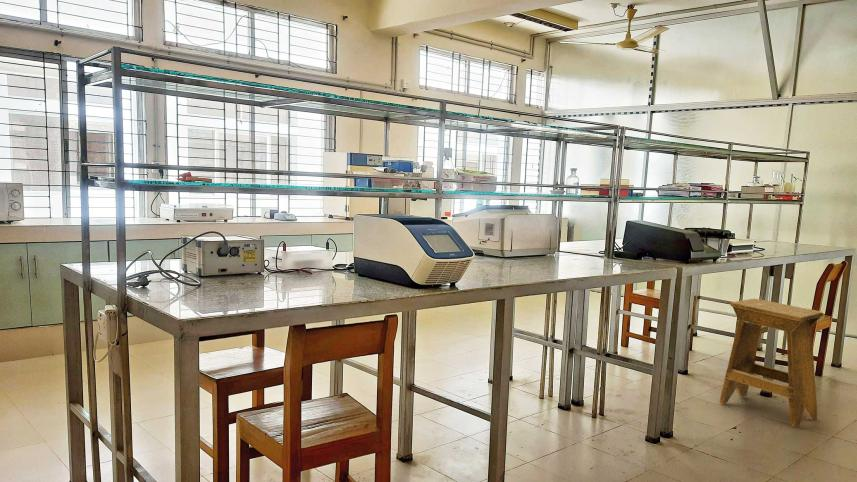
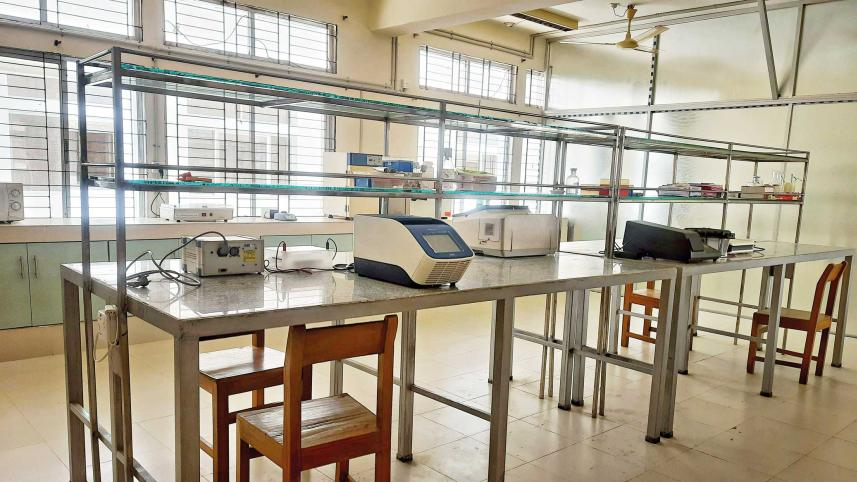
- stool [719,298,824,429]
